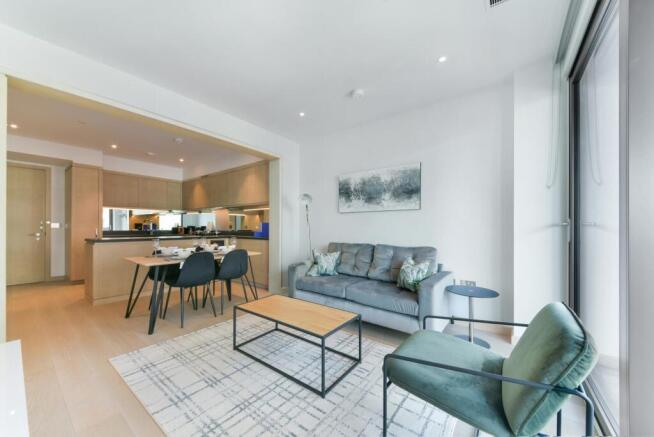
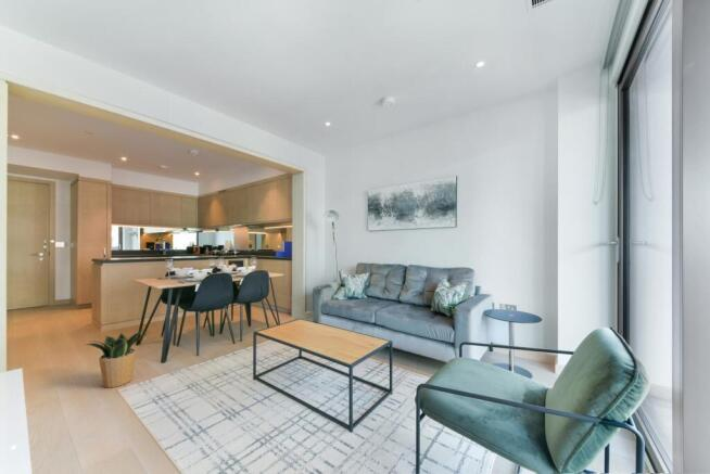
+ potted plant [84,330,151,388]
